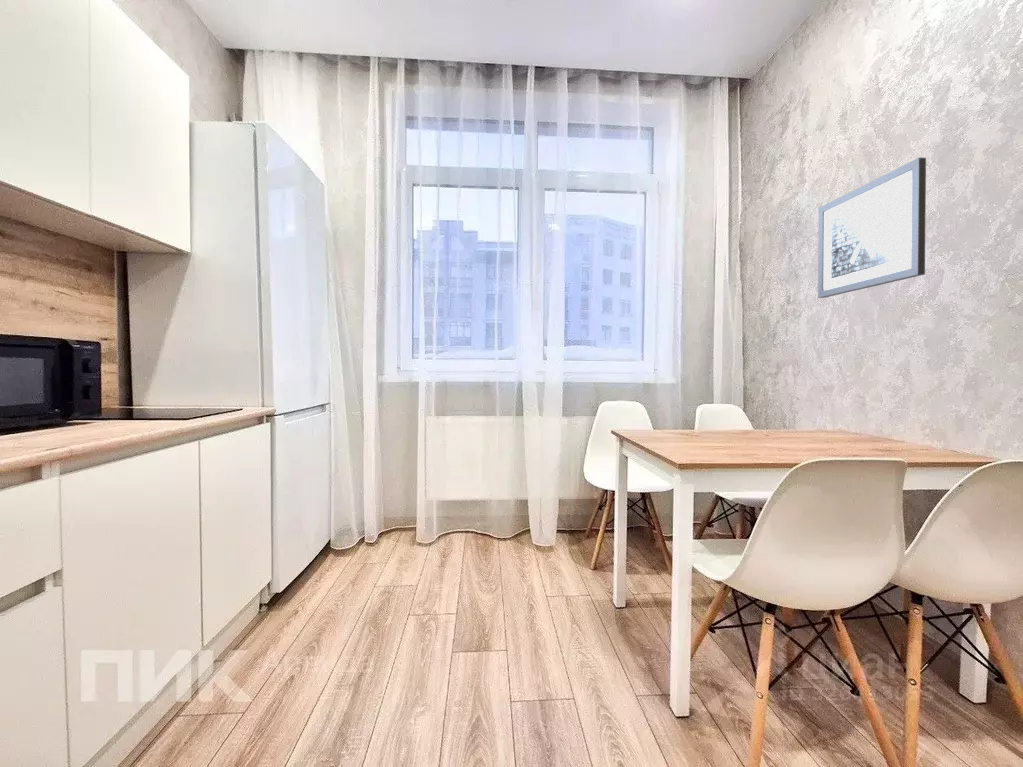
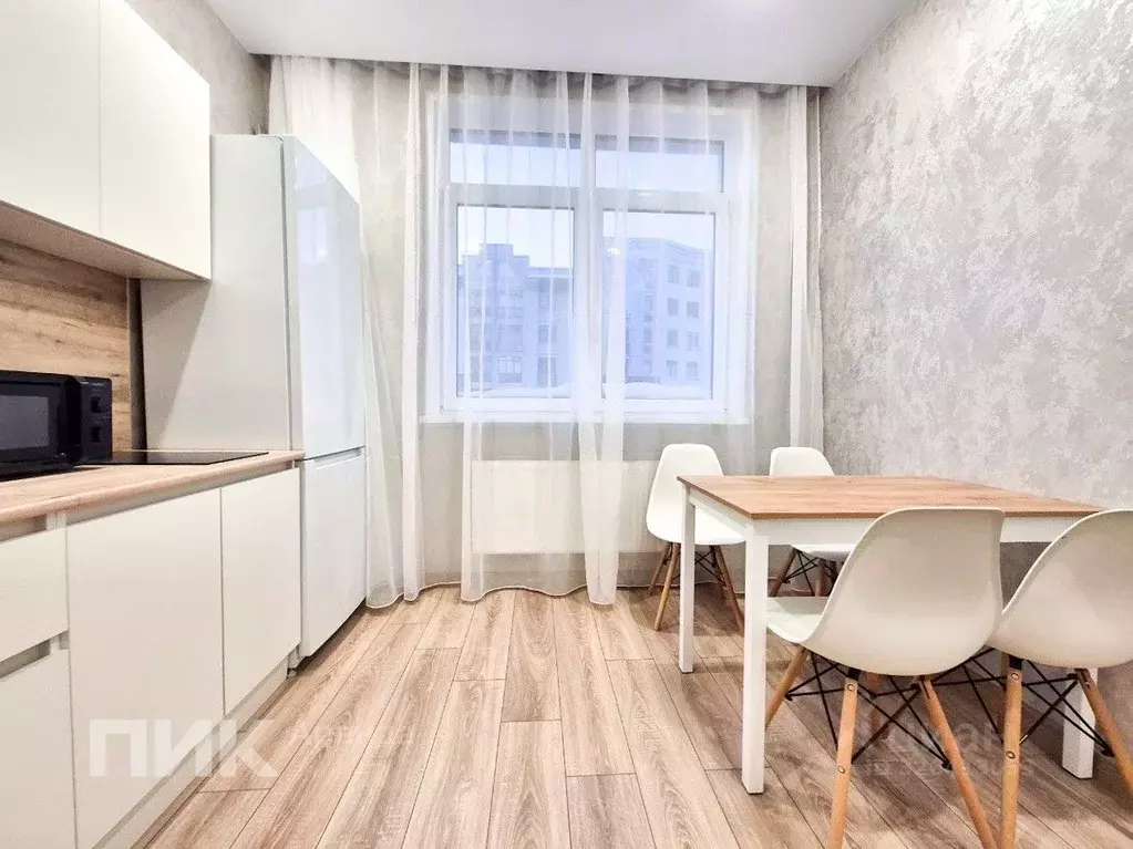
- wall art [817,157,927,299]
